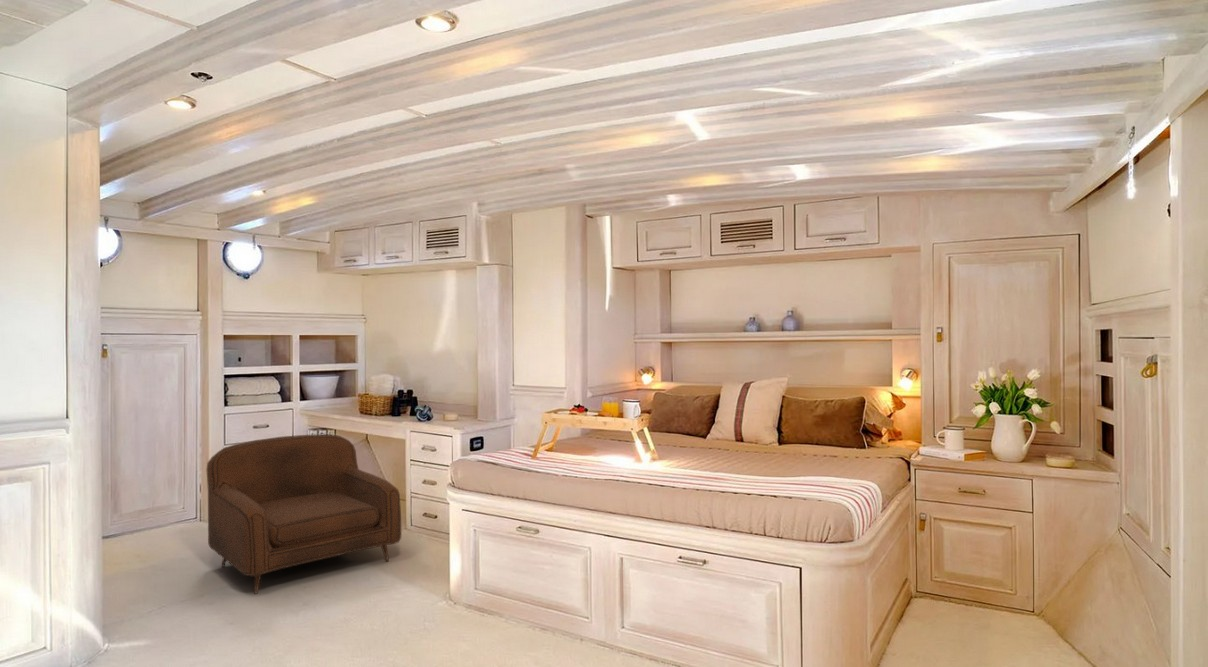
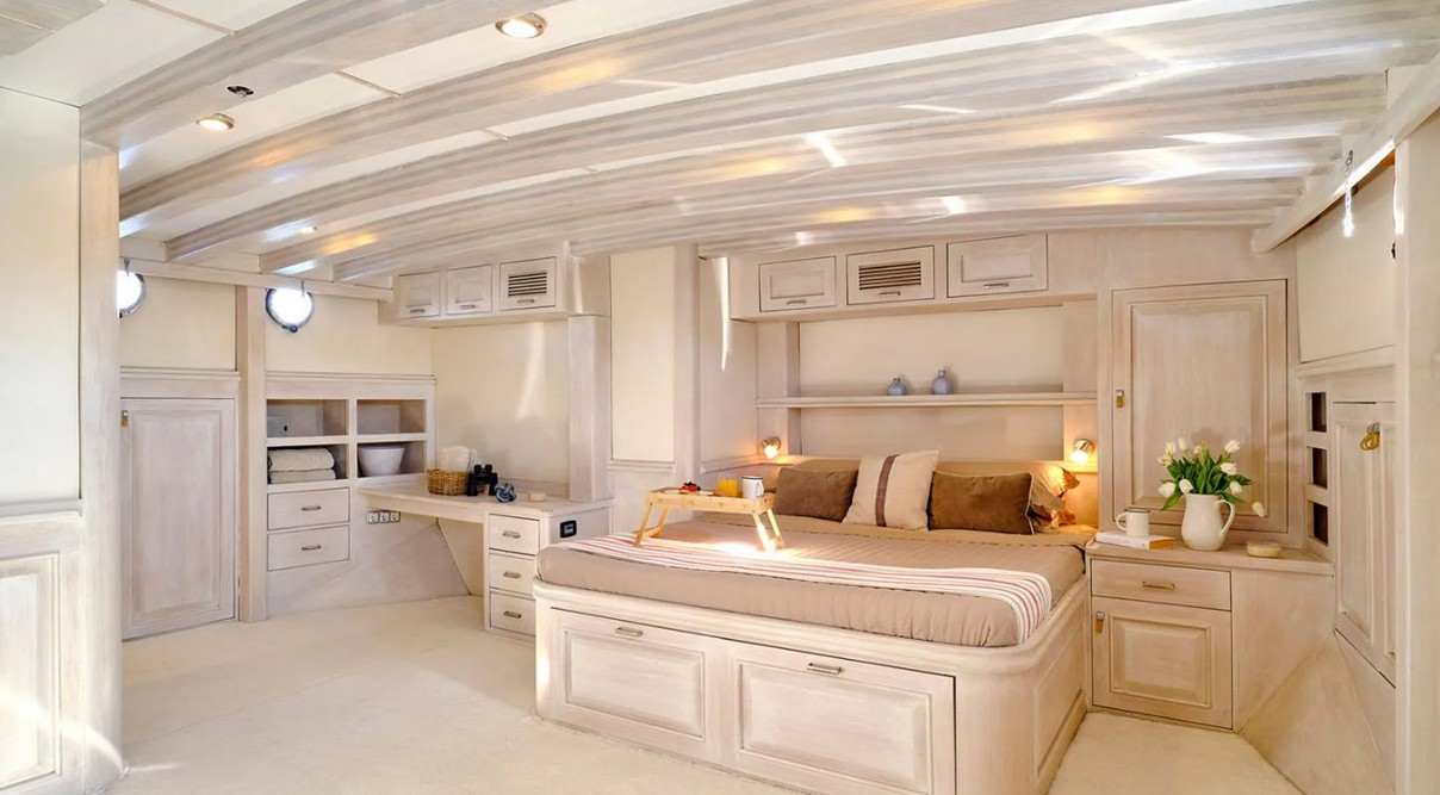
- armchair [205,433,402,595]
